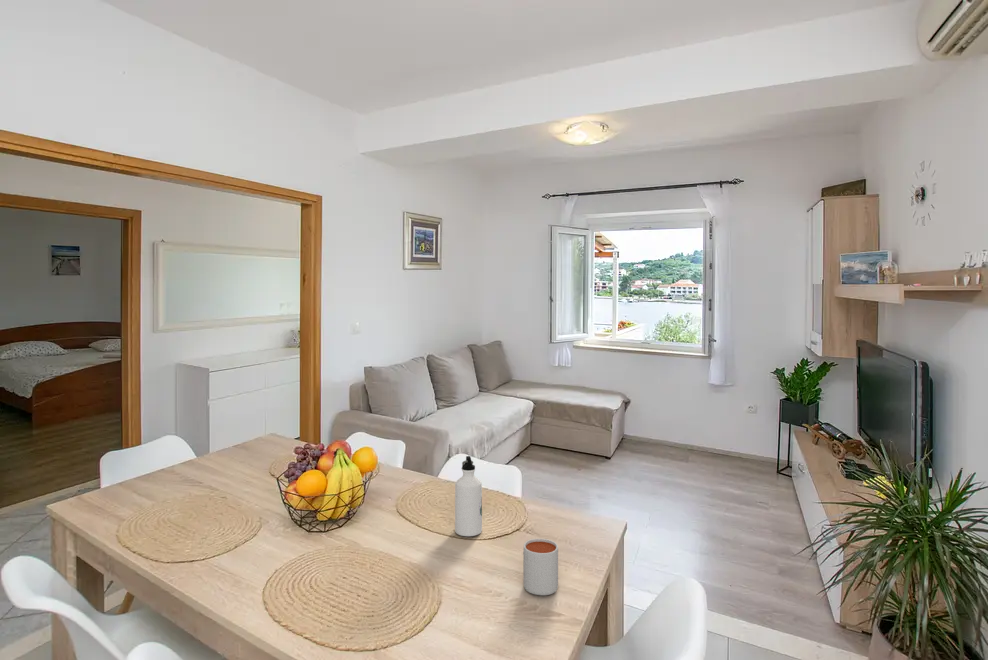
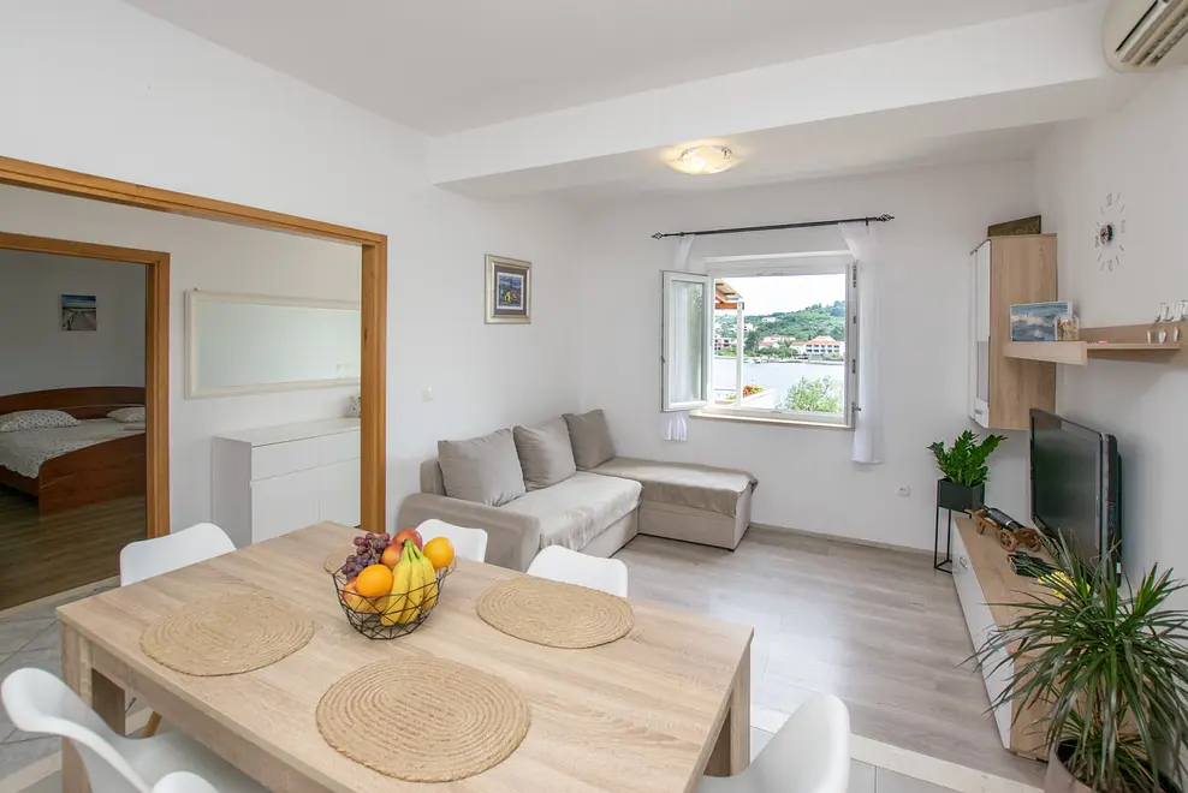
- mug [522,538,559,596]
- water bottle [454,455,483,537]
